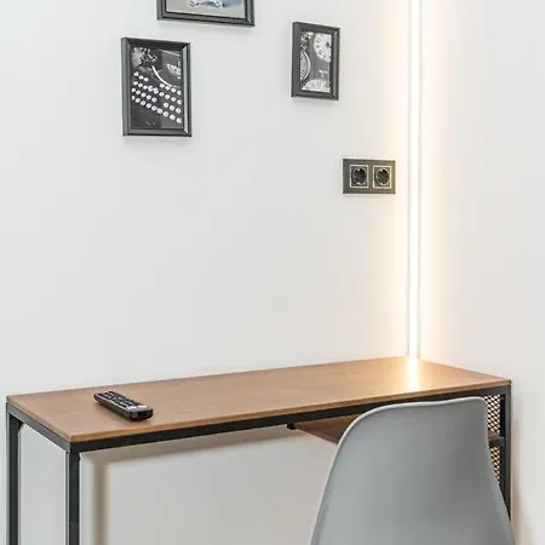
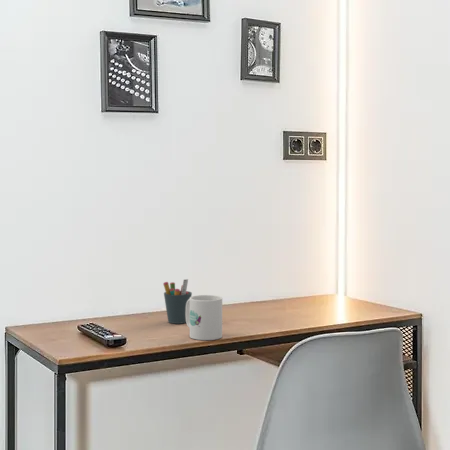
+ pen holder [162,278,193,325]
+ mug [186,294,223,341]
